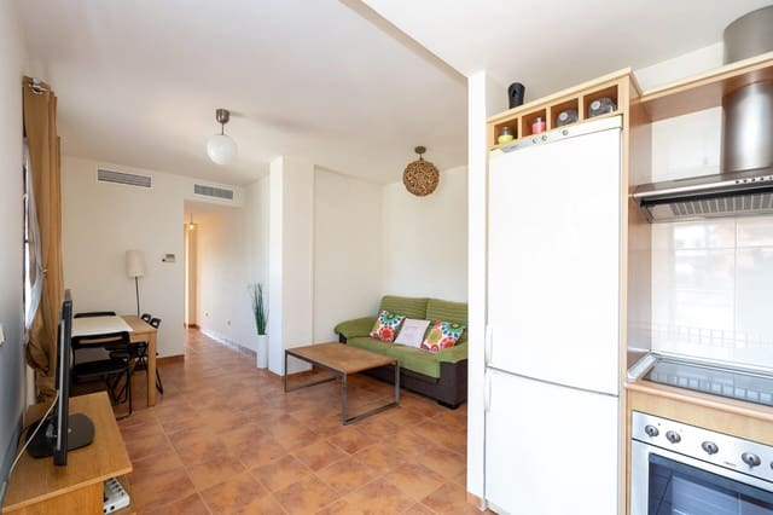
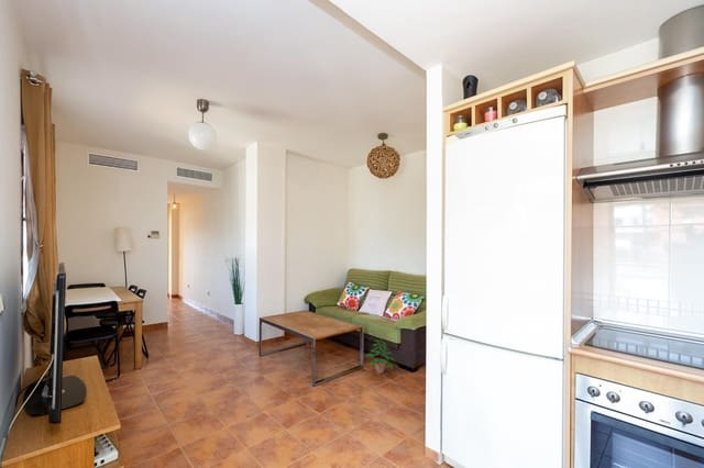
+ potted plant [364,338,396,375]
